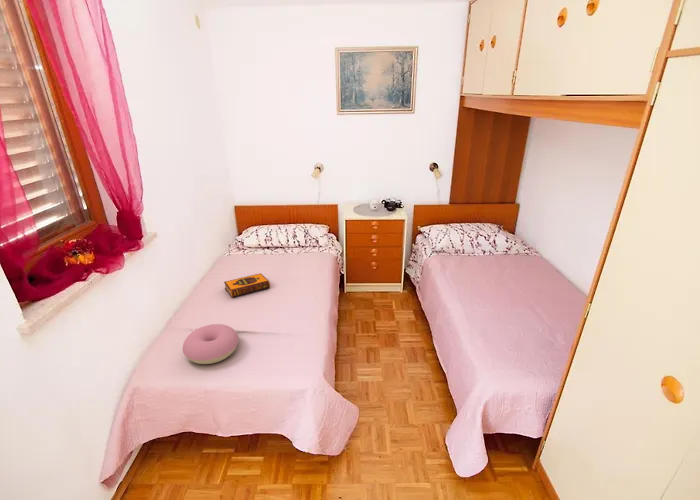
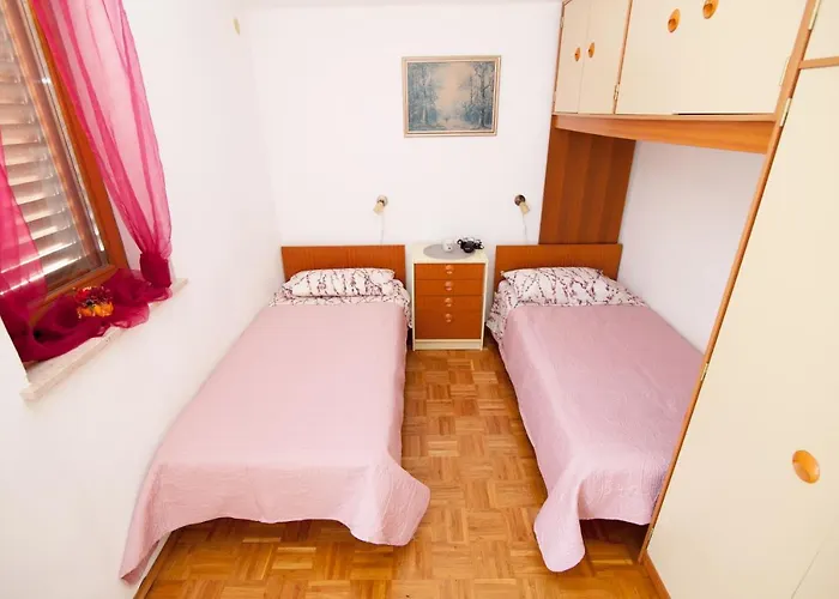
- hardback book [223,272,271,298]
- cushion [182,323,240,365]
